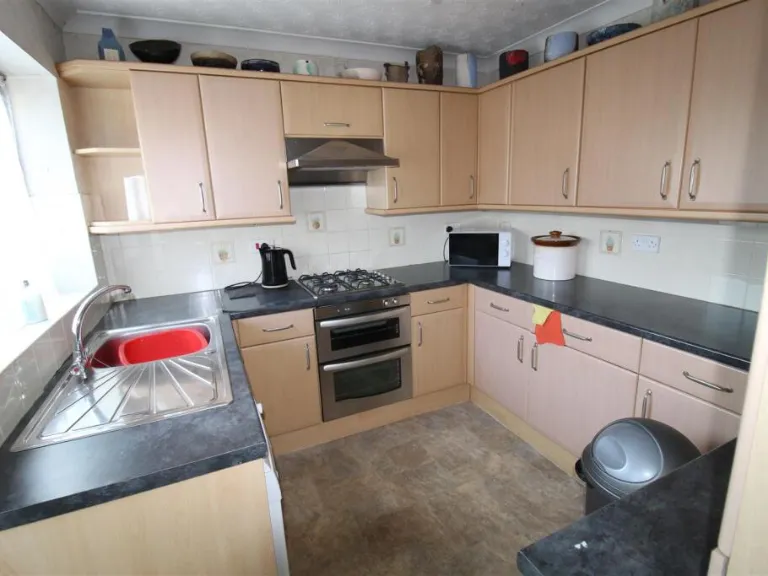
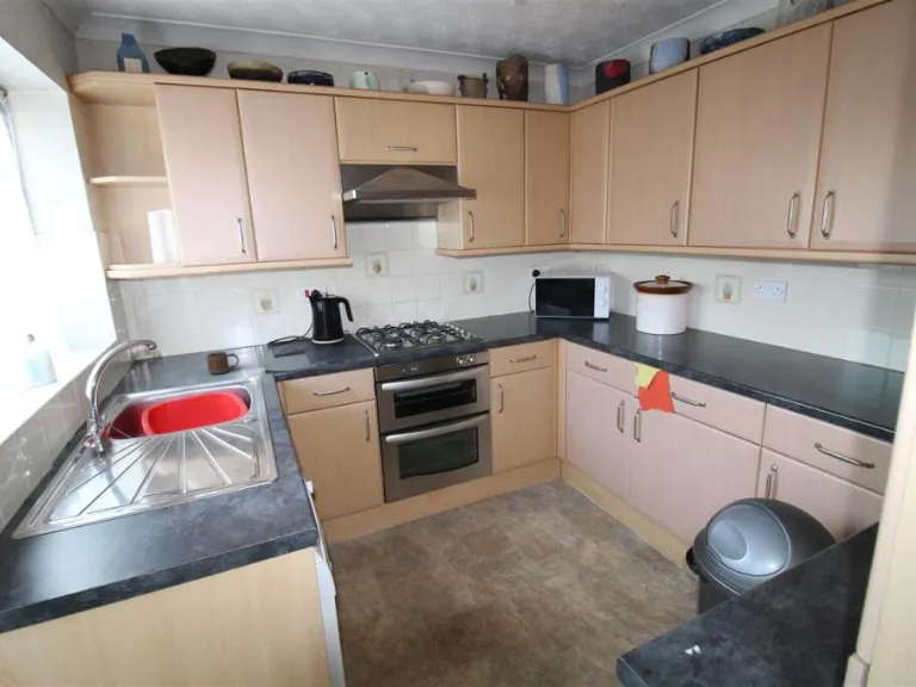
+ mug [205,351,240,376]
